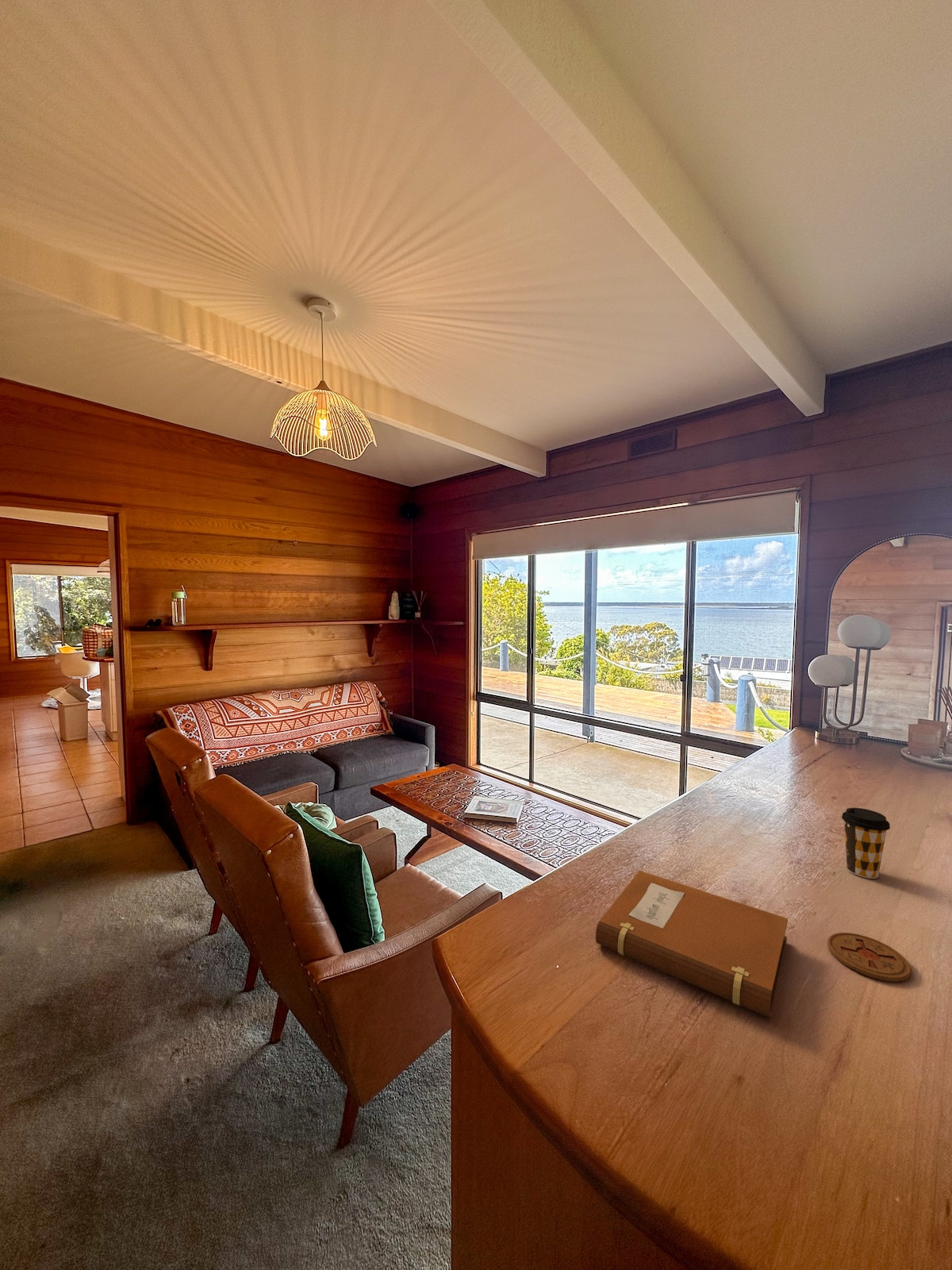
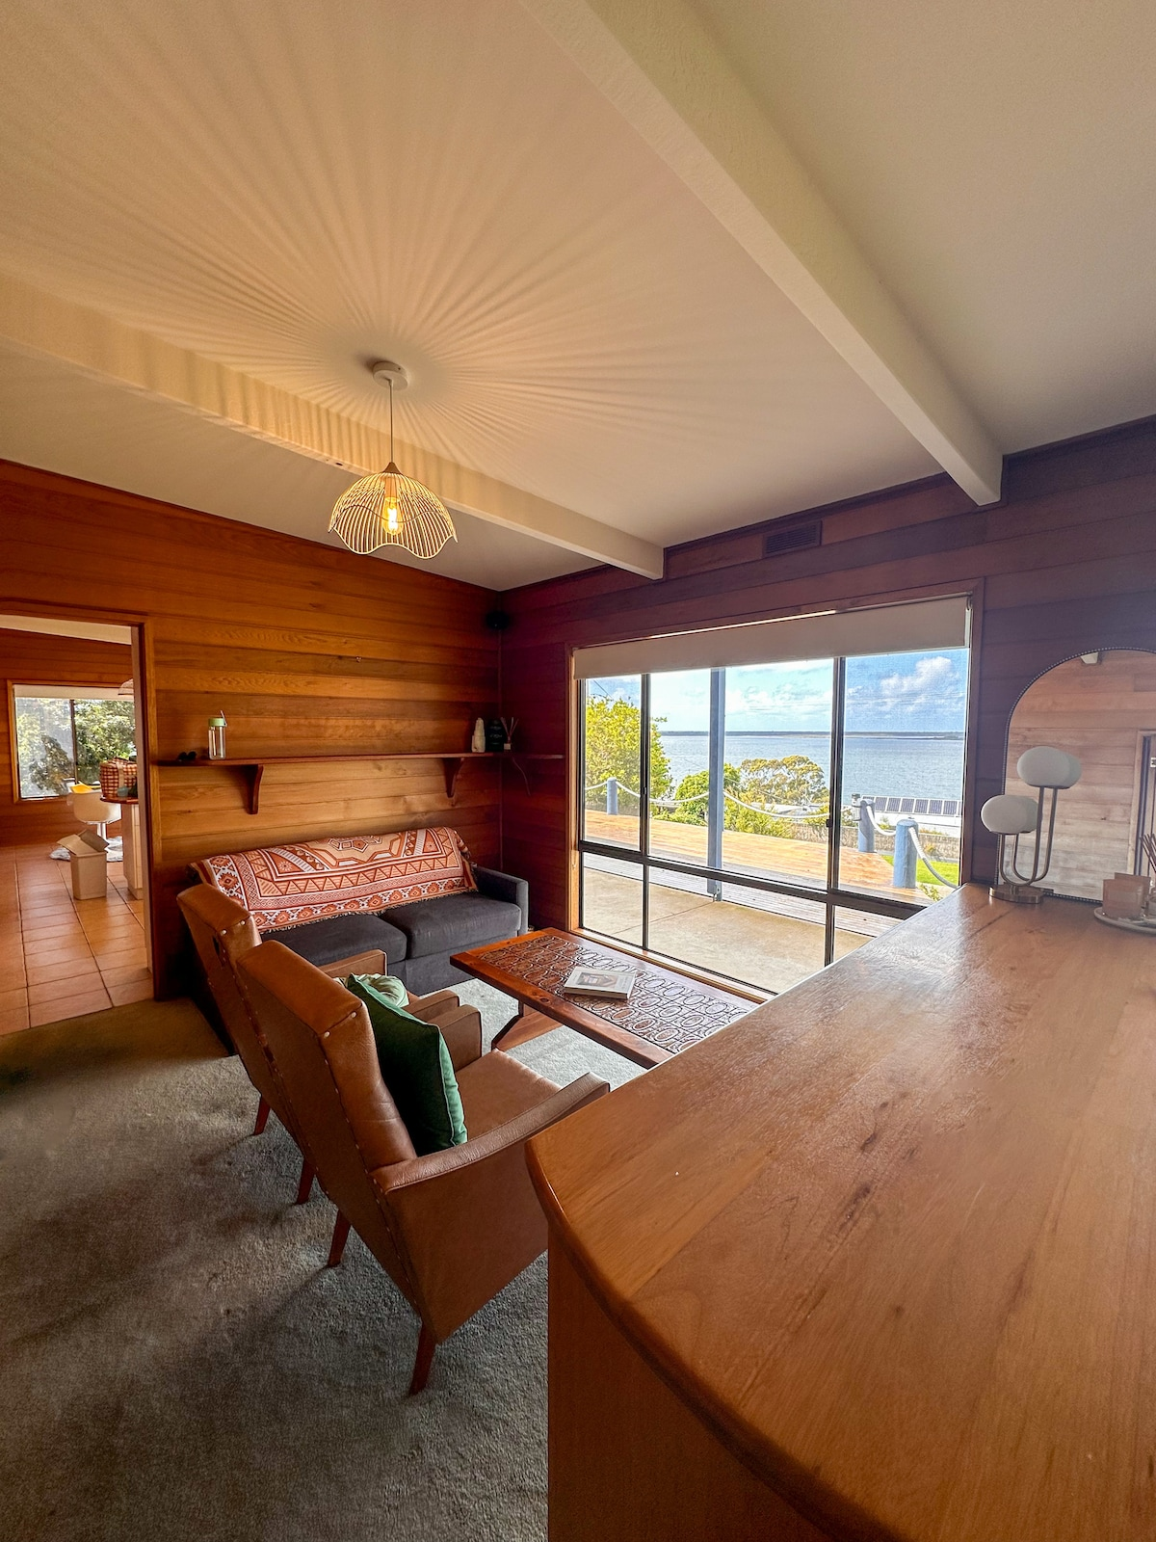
- notebook [593,870,789,1019]
- coaster [827,932,912,983]
- coffee cup [841,807,891,879]
